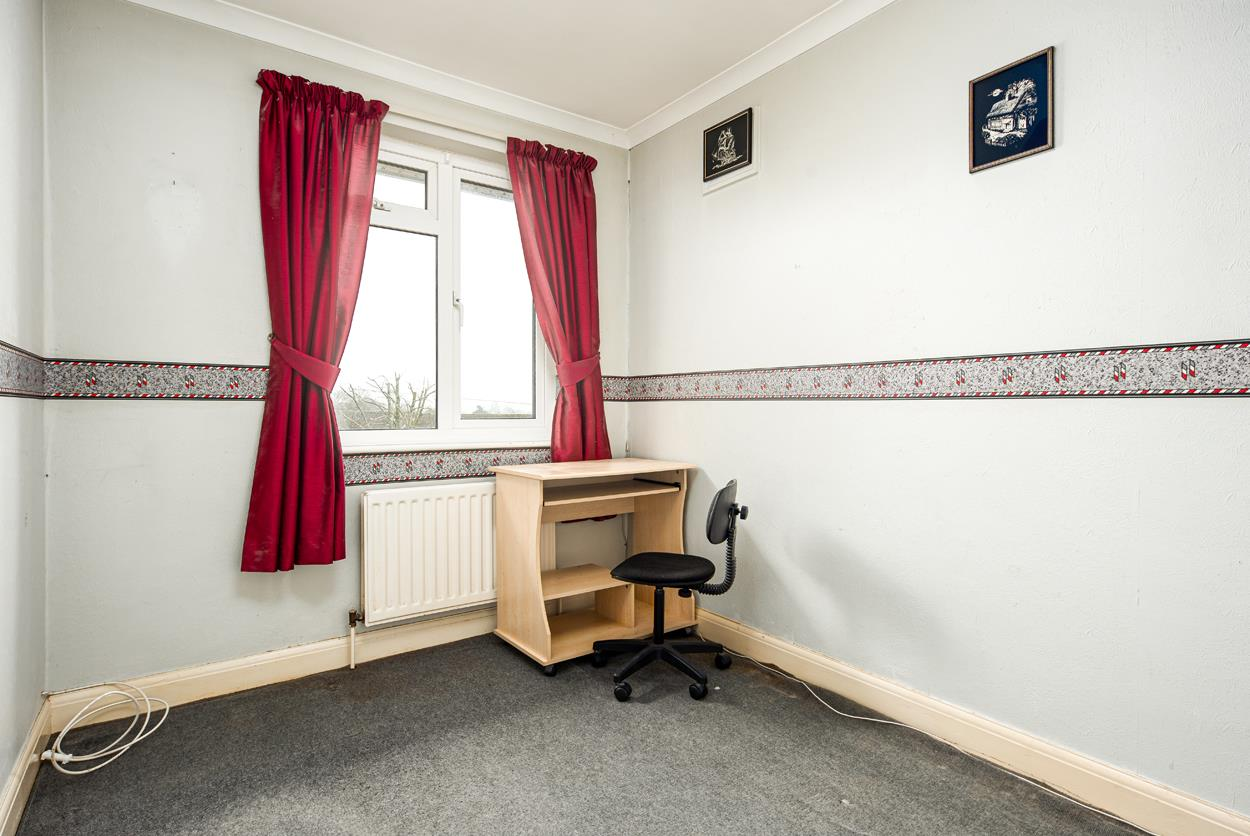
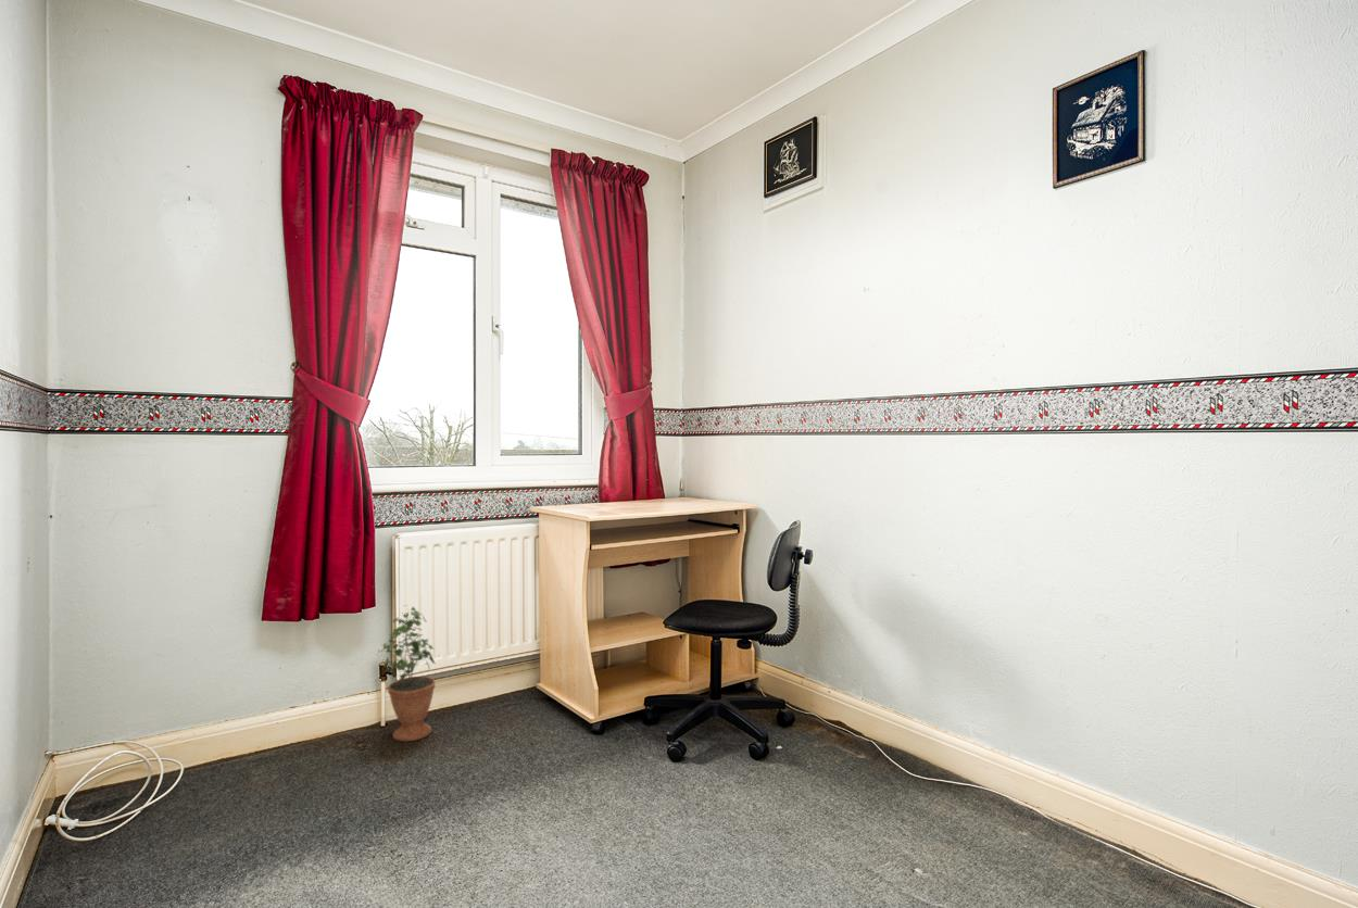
+ potted plant [376,604,437,742]
